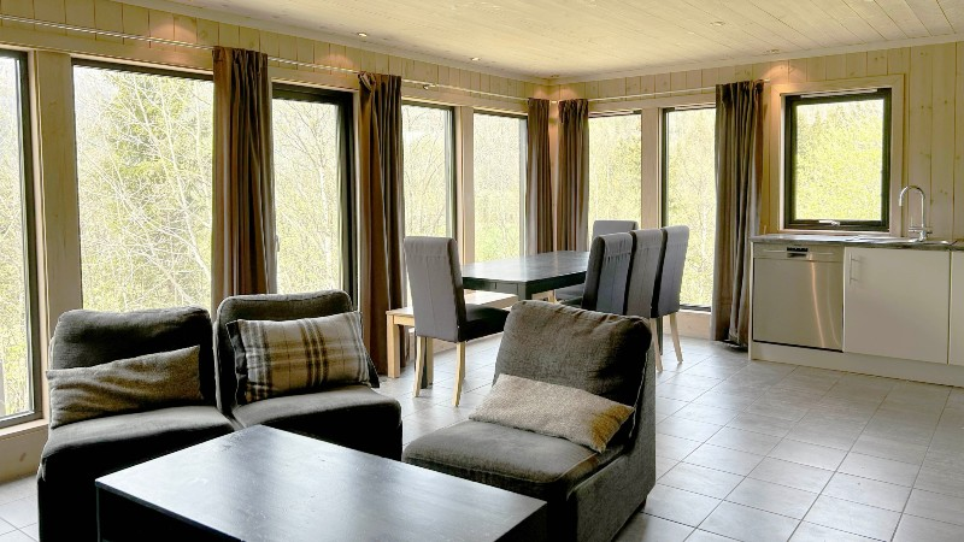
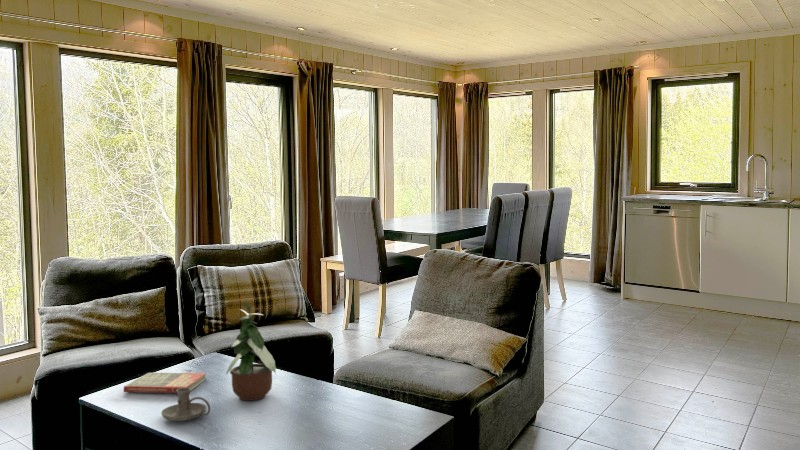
+ book [123,372,207,394]
+ potted plant [225,301,277,401]
+ candle holder [160,387,211,422]
